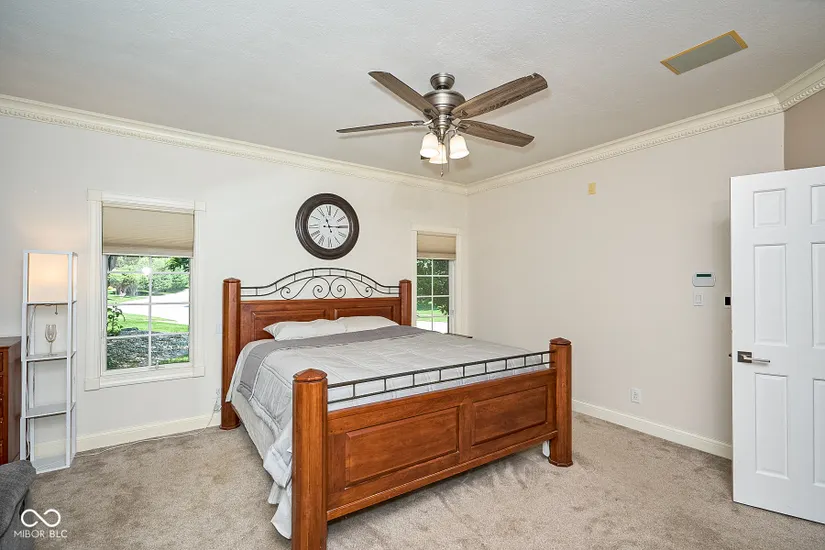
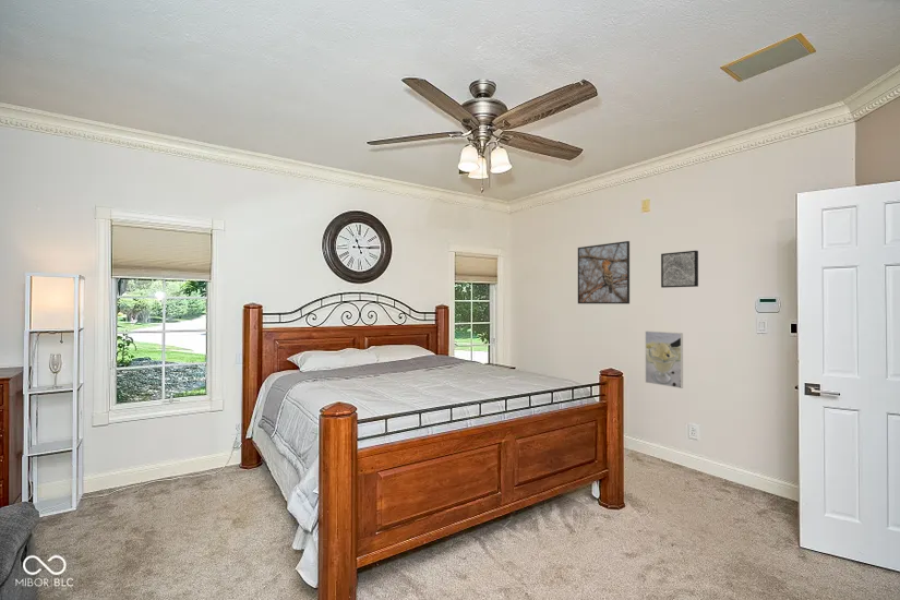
+ wall art [660,250,699,289]
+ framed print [645,331,684,389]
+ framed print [577,240,631,304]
